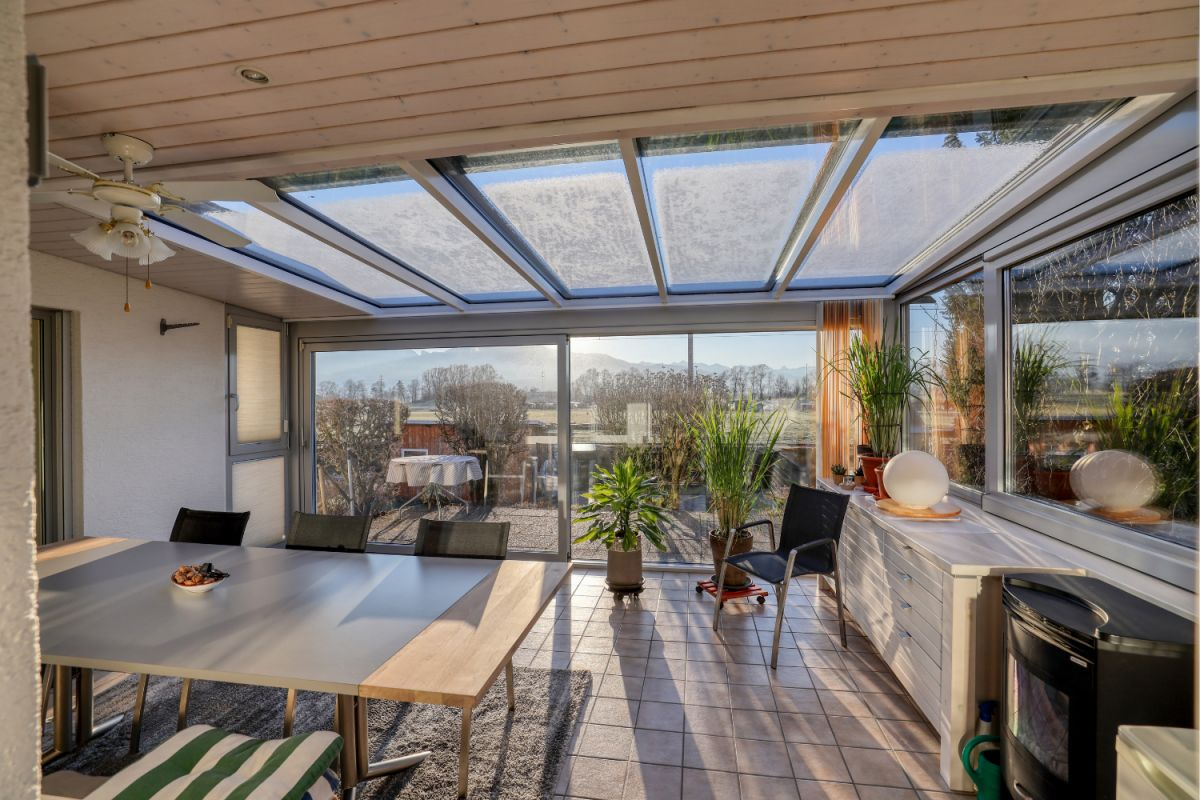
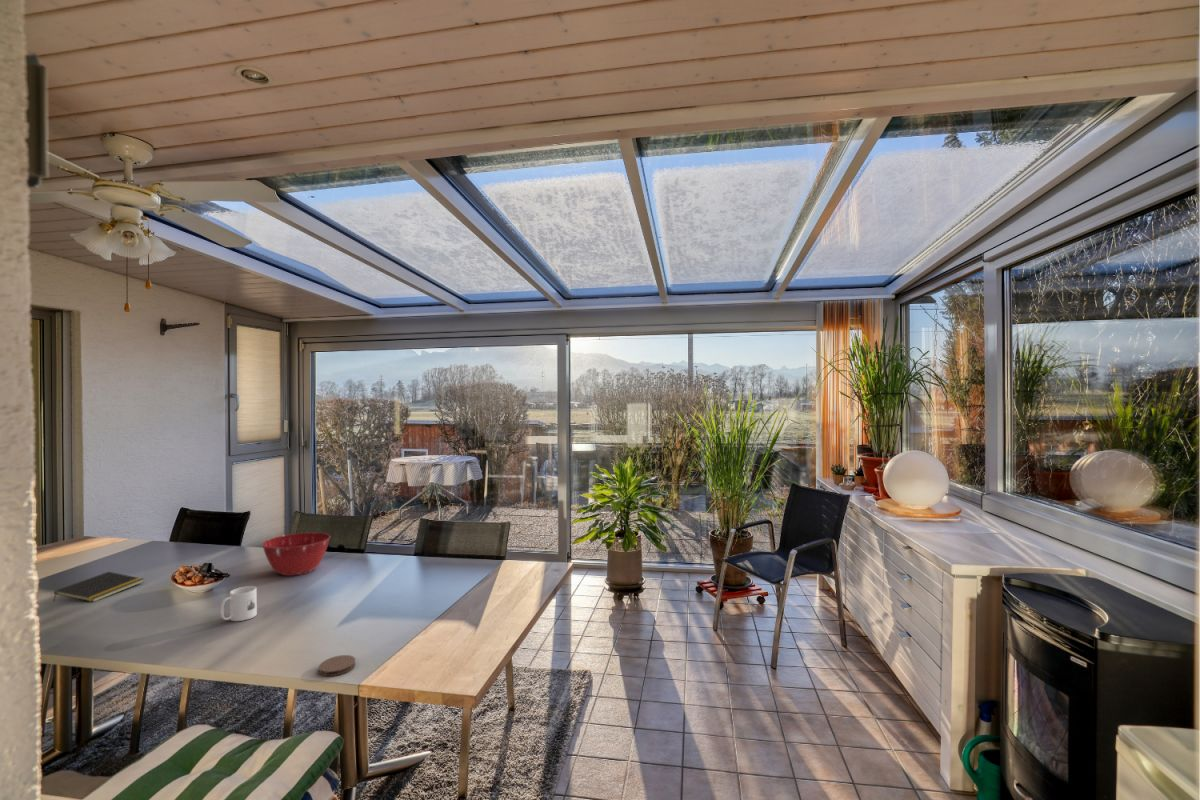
+ mug [219,585,258,622]
+ mixing bowl [261,532,331,577]
+ notepad [52,571,145,603]
+ coaster [318,654,356,677]
